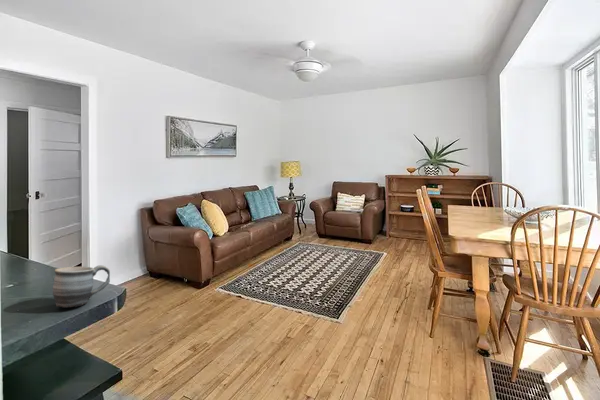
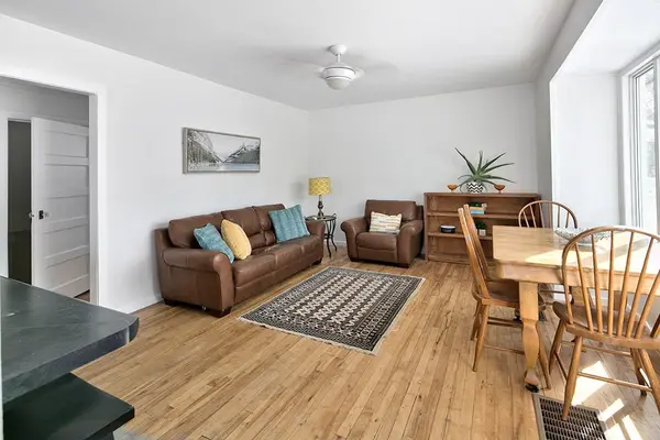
- mug [52,264,111,309]
